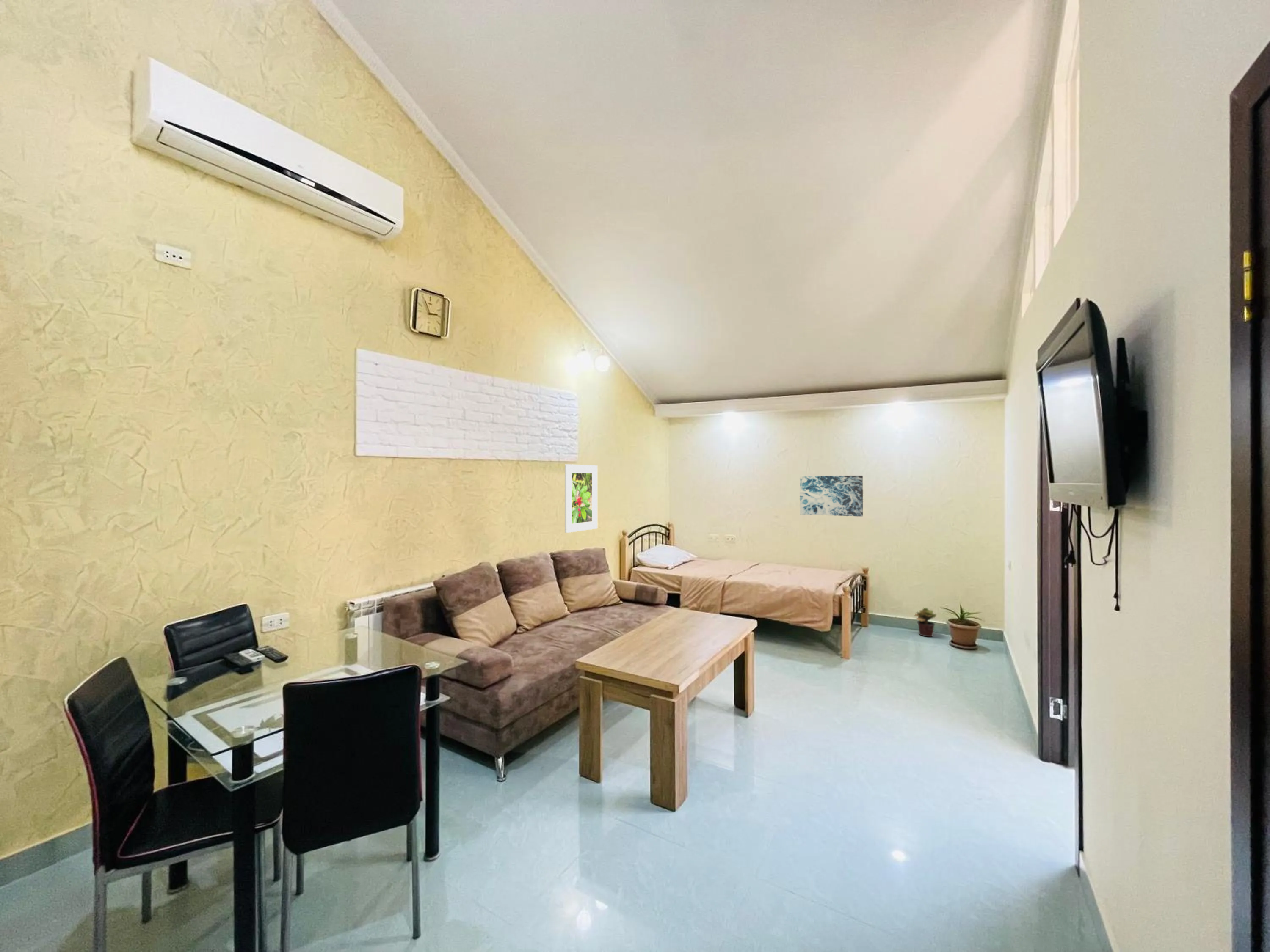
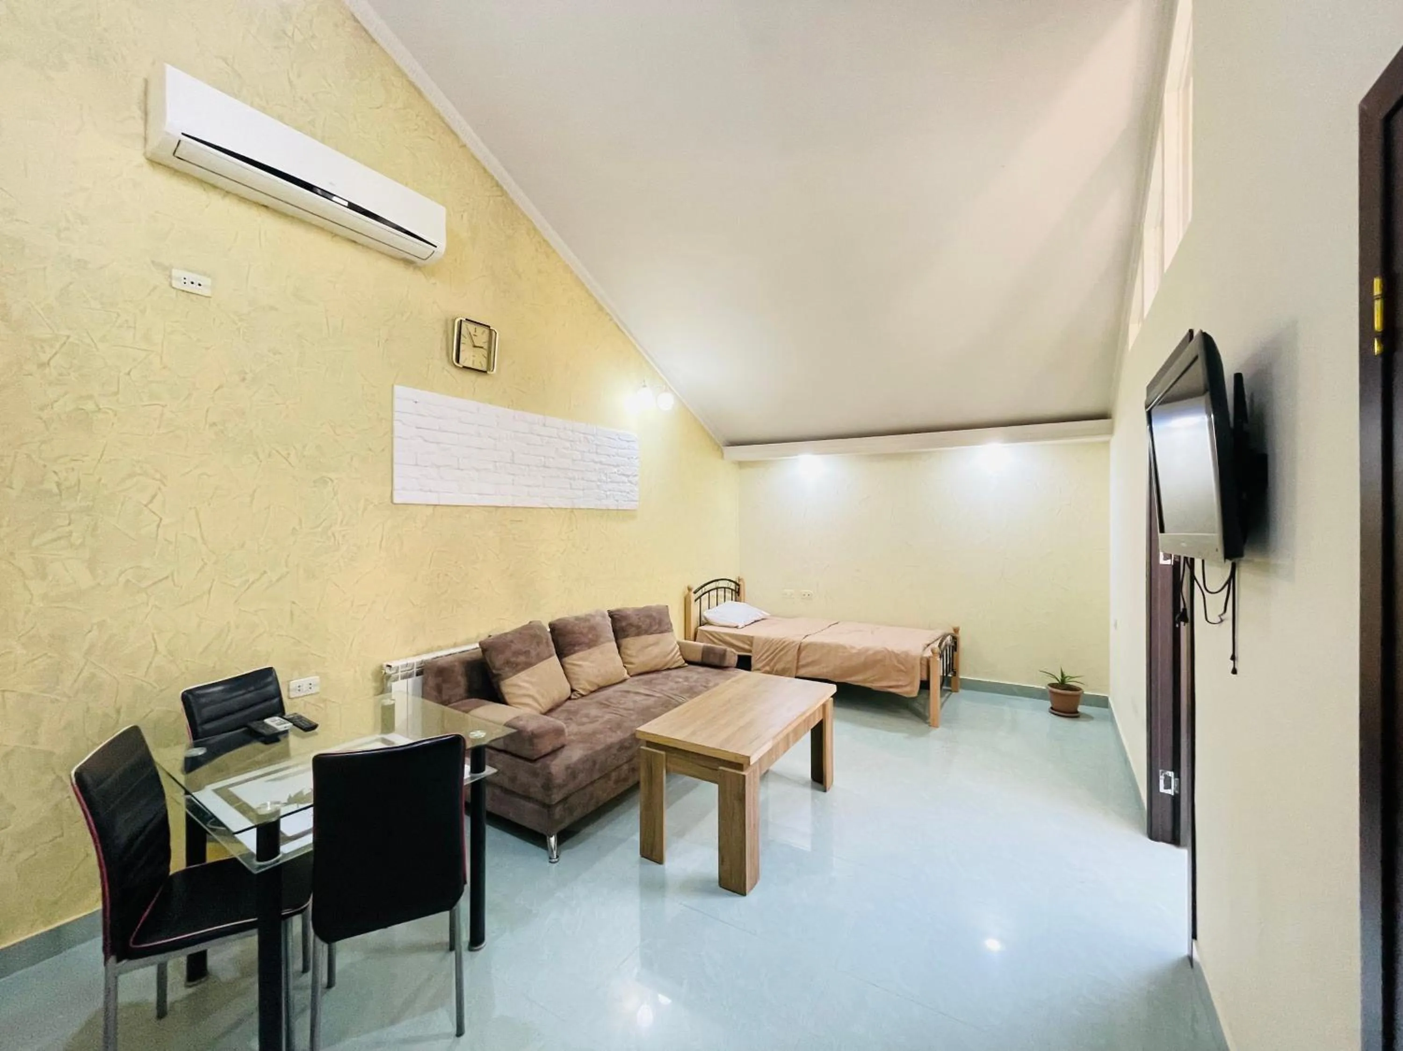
- wall art [799,475,864,517]
- potted plant [914,607,937,637]
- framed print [564,464,598,534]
